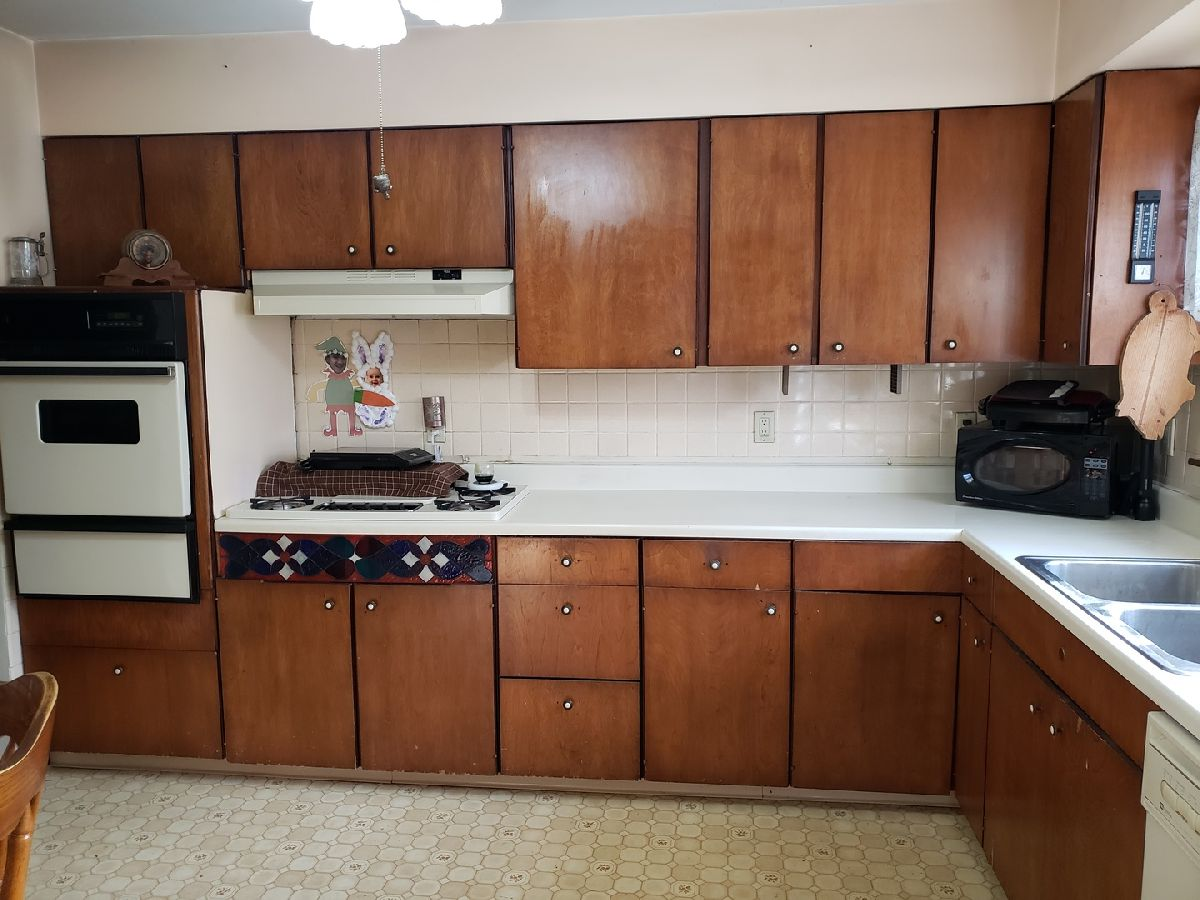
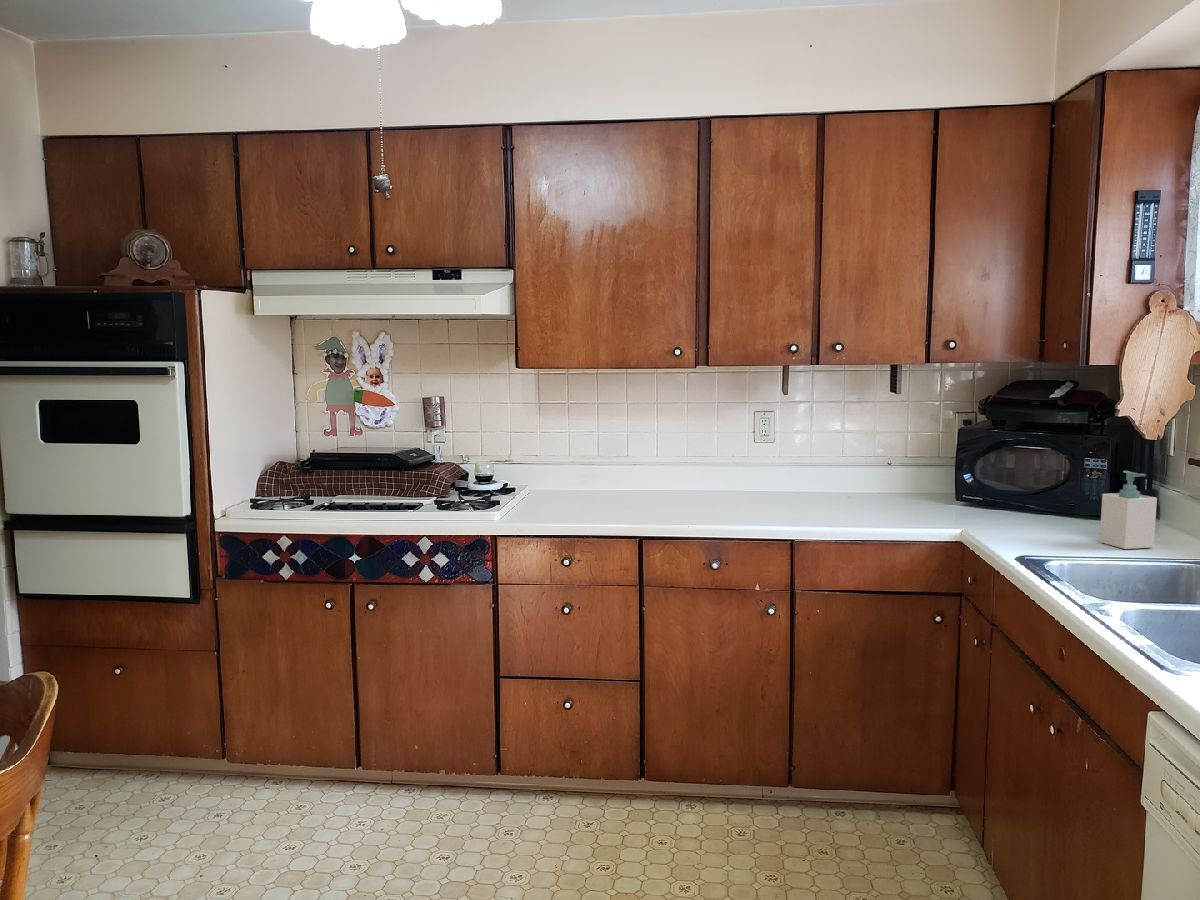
+ soap bottle [1099,470,1158,550]
